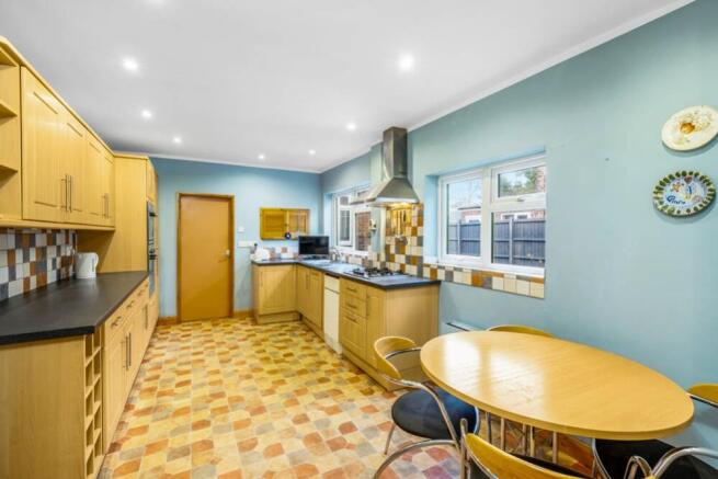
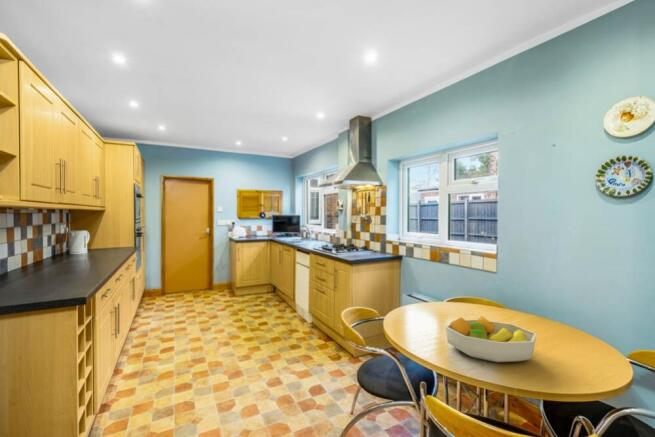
+ fruit bowl [444,315,538,363]
